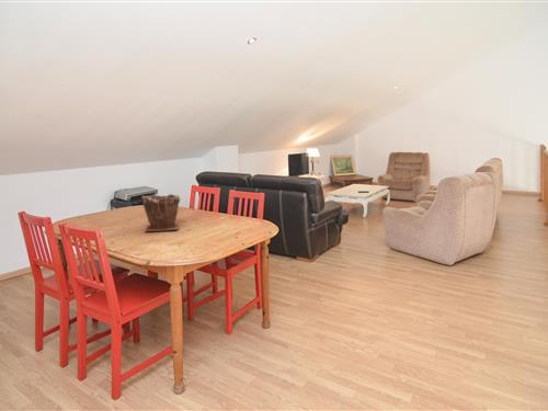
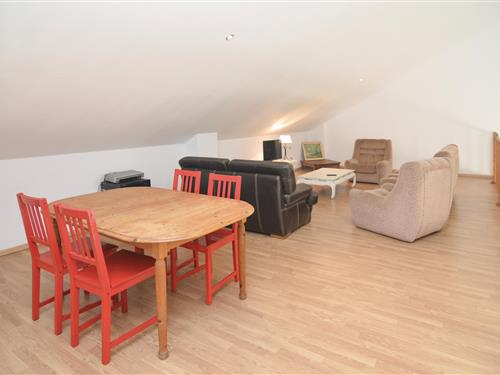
- plant pot [140,193,182,232]
